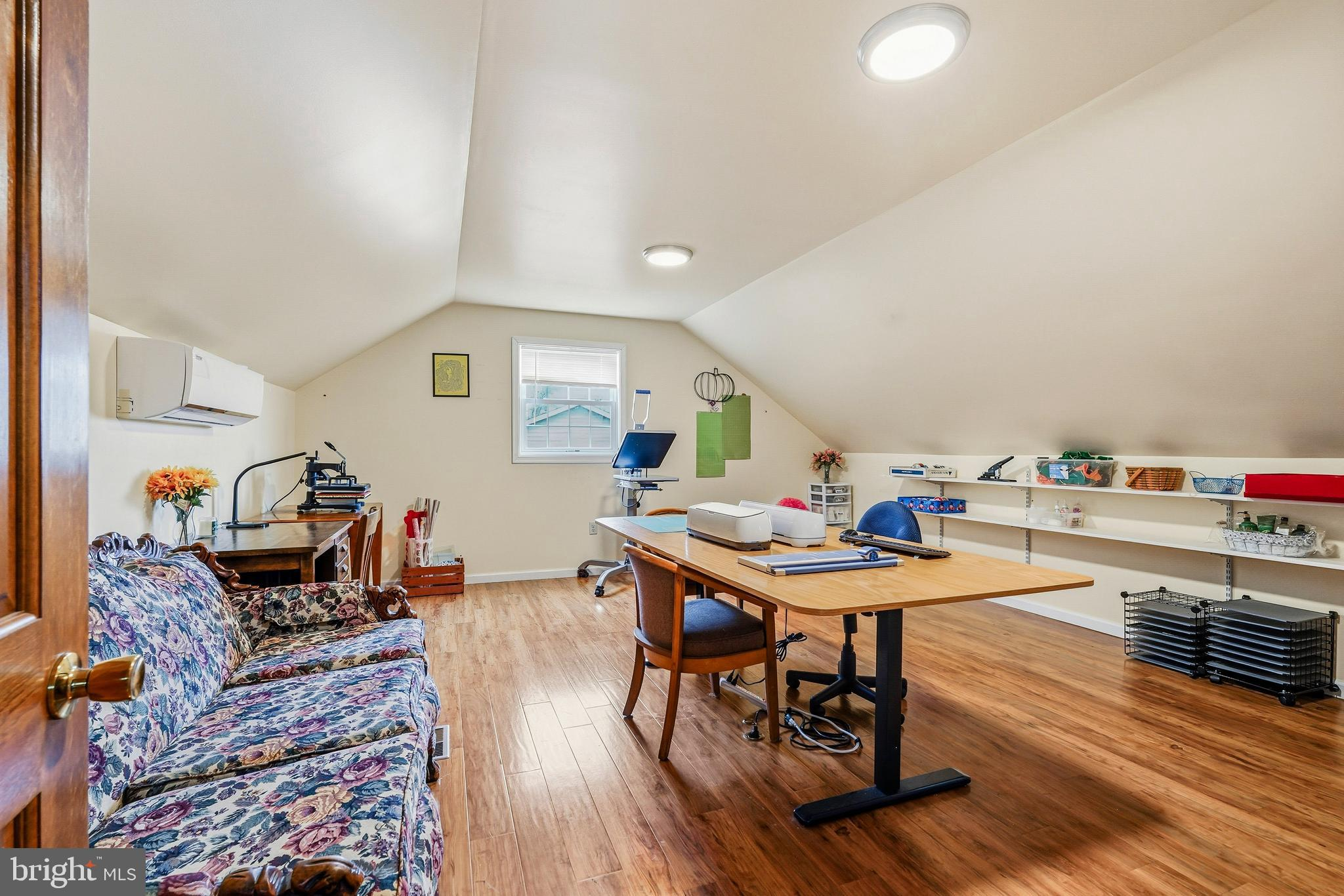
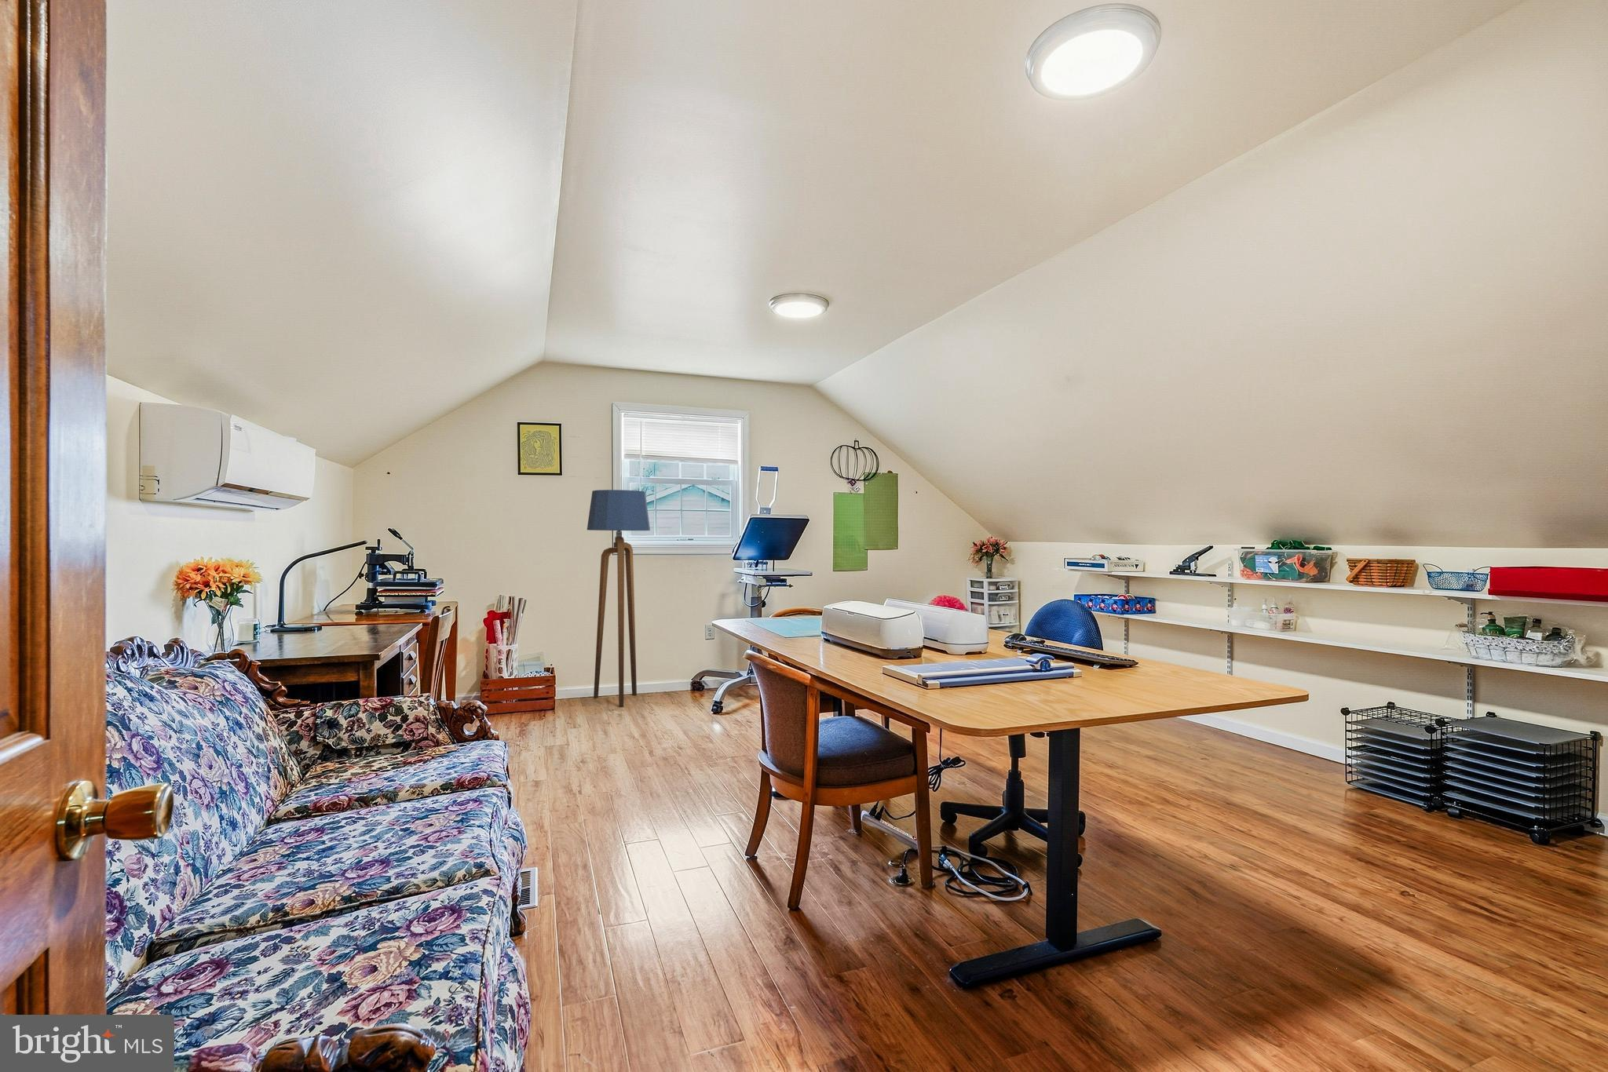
+ floor lamp [586,489,651,707]
